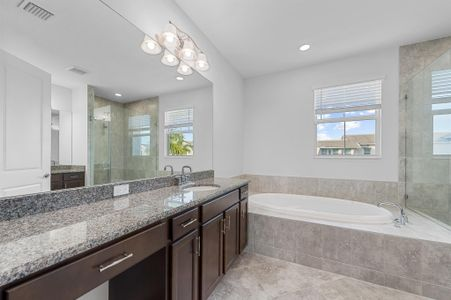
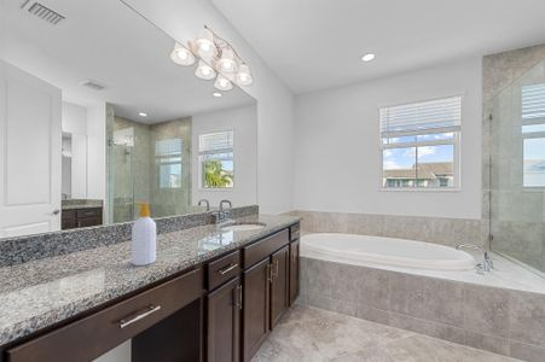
+ soap bottle [129,203,157,267]
